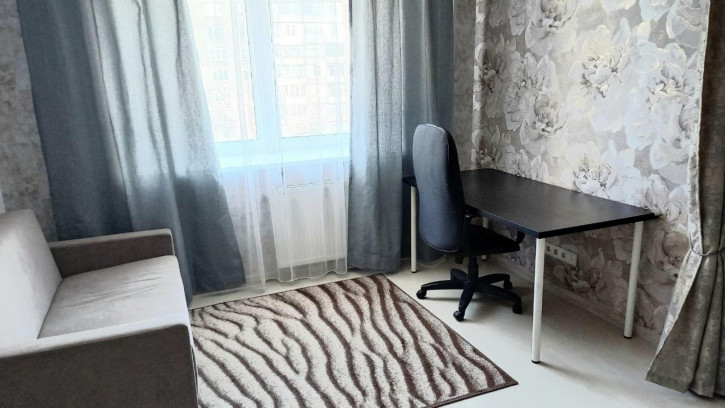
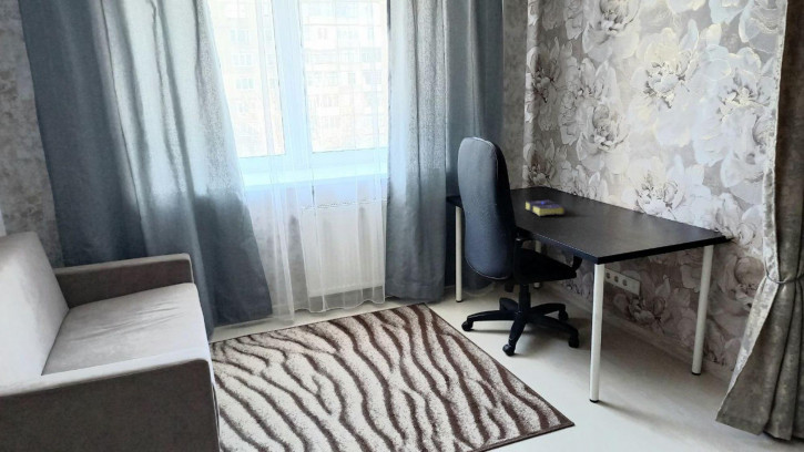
+ book [525,198,567,218]
